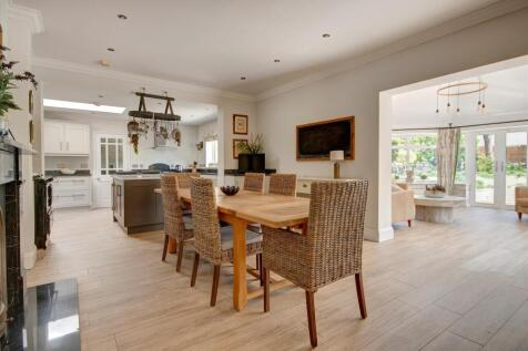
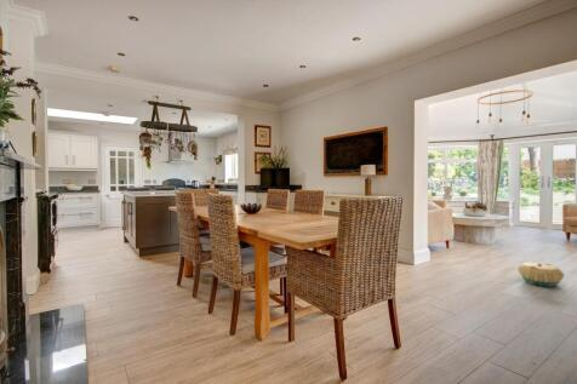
+ basket [516,262,565,287]
